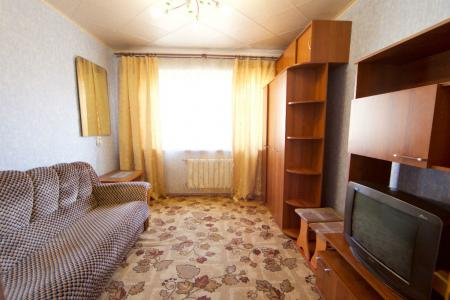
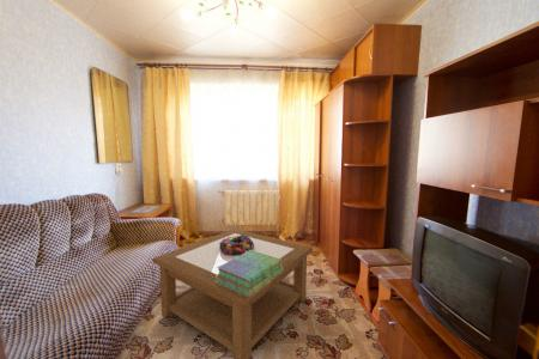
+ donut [219,235,254,255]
+ stack of books [216,250,283,297]
+ coffee table [151,227,314,359]
